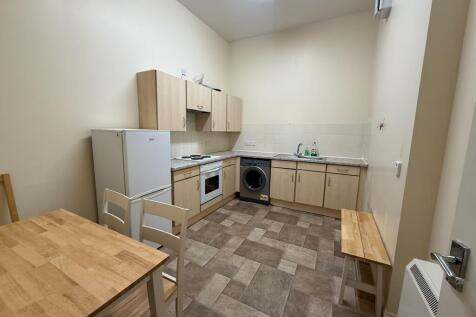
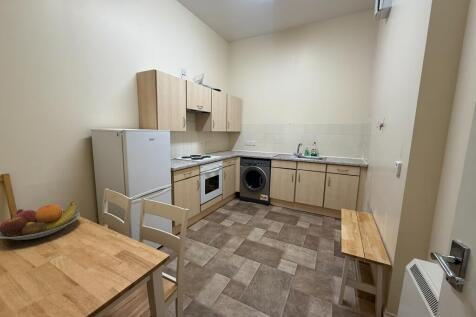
+ fruit bowl [0,200,81,241]
